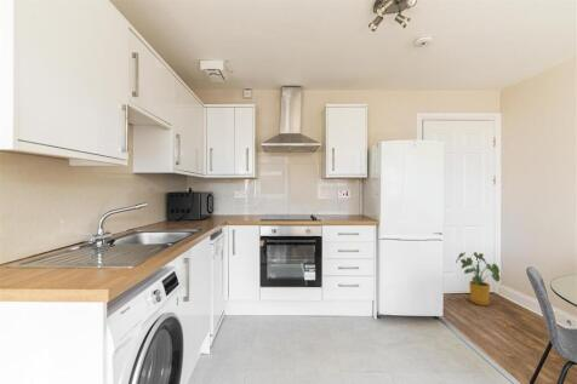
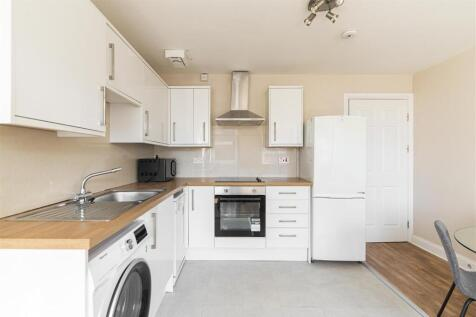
- house plant [455,251,501,306]
